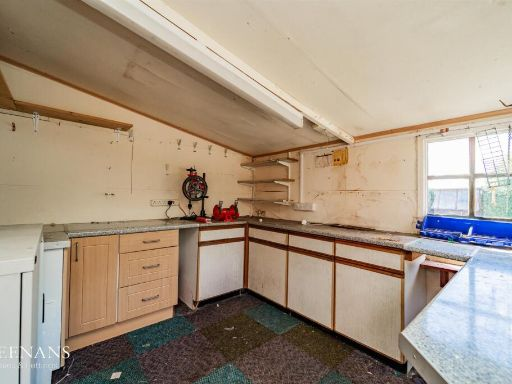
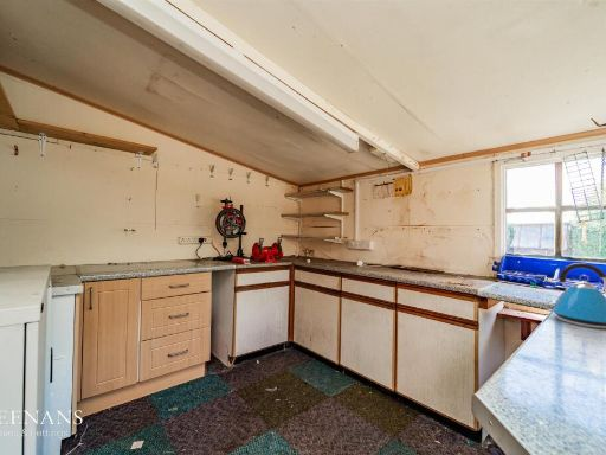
+ kettle [547,262,606,329]
